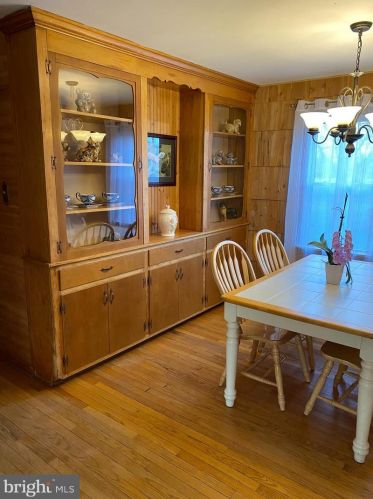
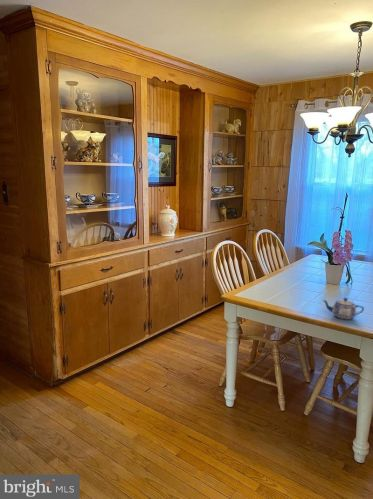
+ teapot [322,297,365,320]
